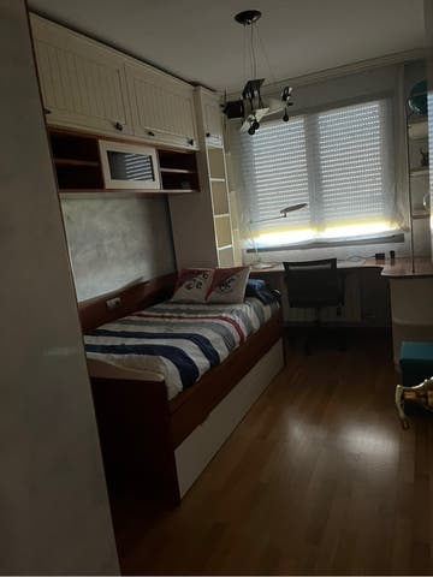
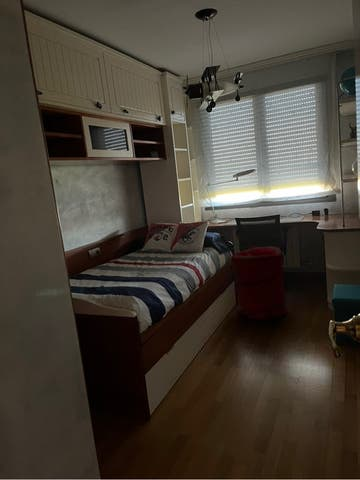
+ laundry hamper [231,246,288,321]
